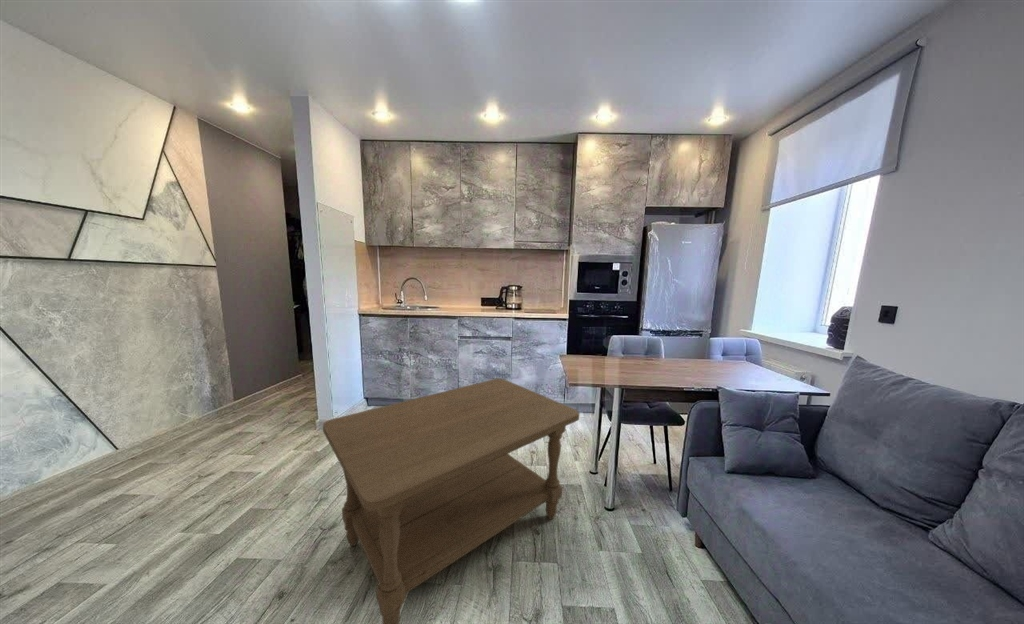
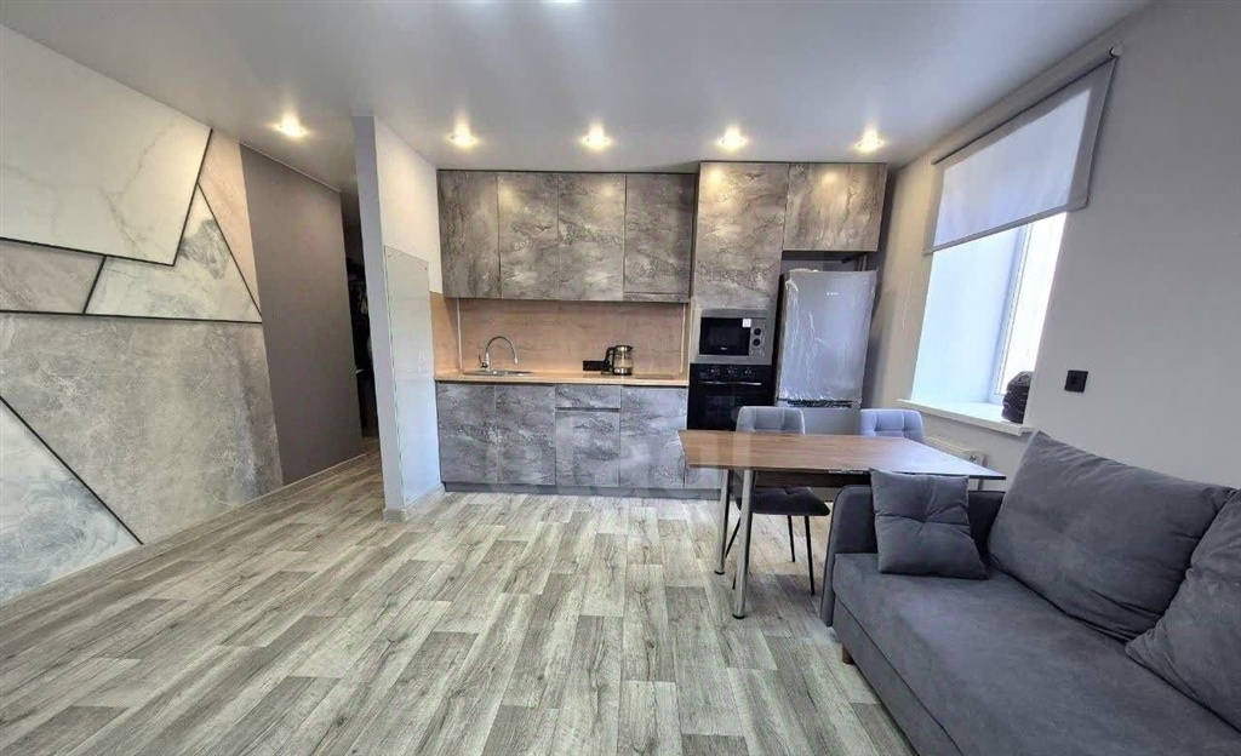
- coffee table [322,378,580,624]
